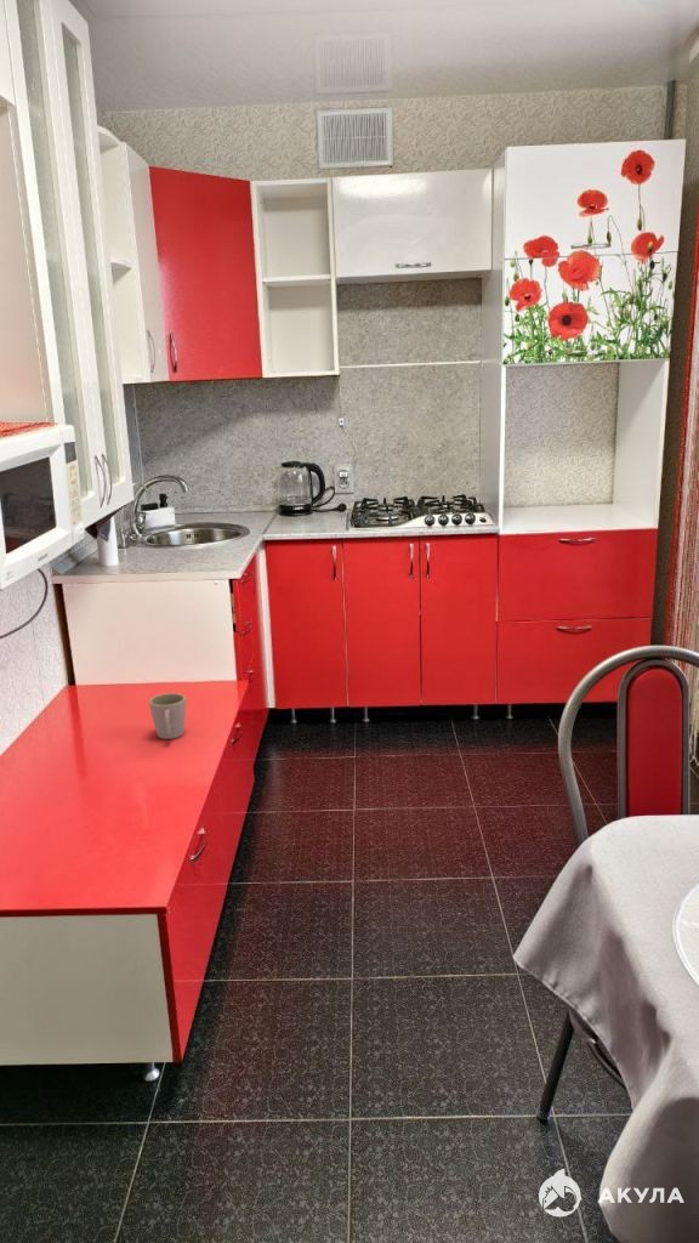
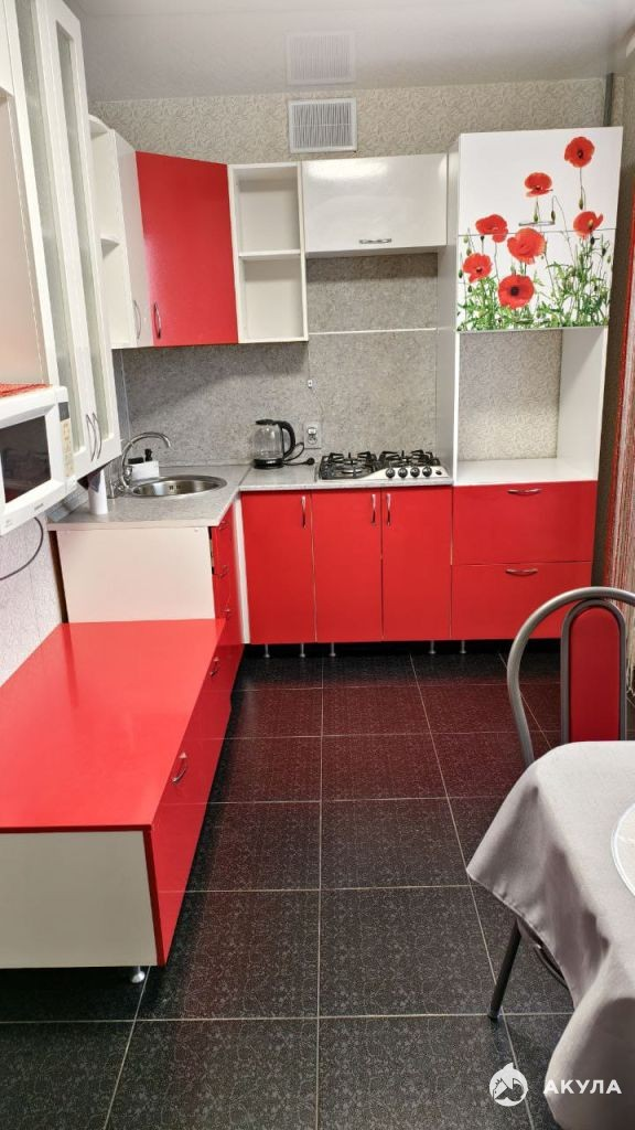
- mug [148,692,187,740]
